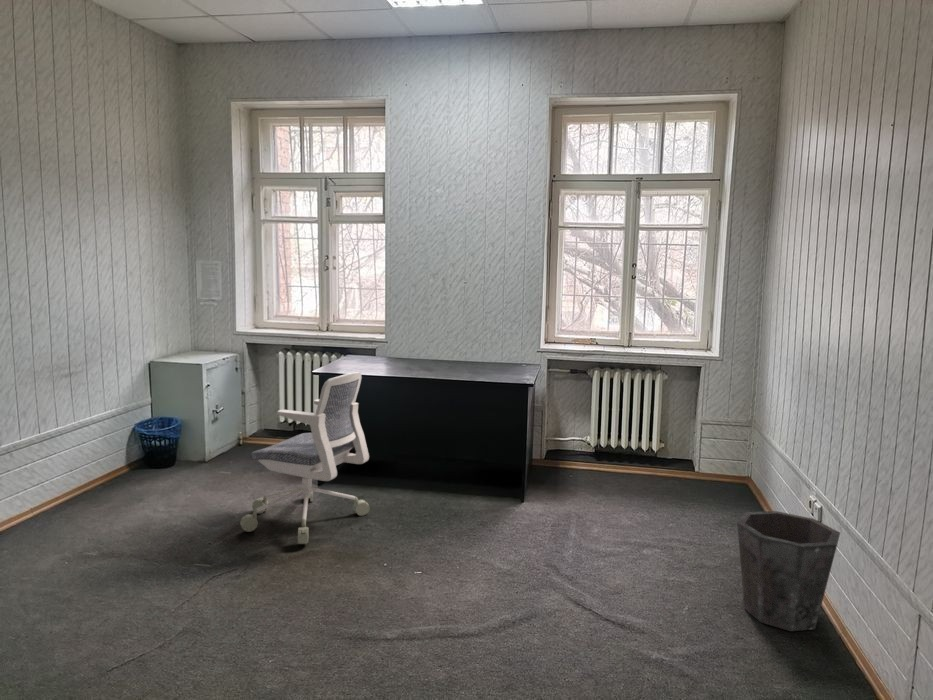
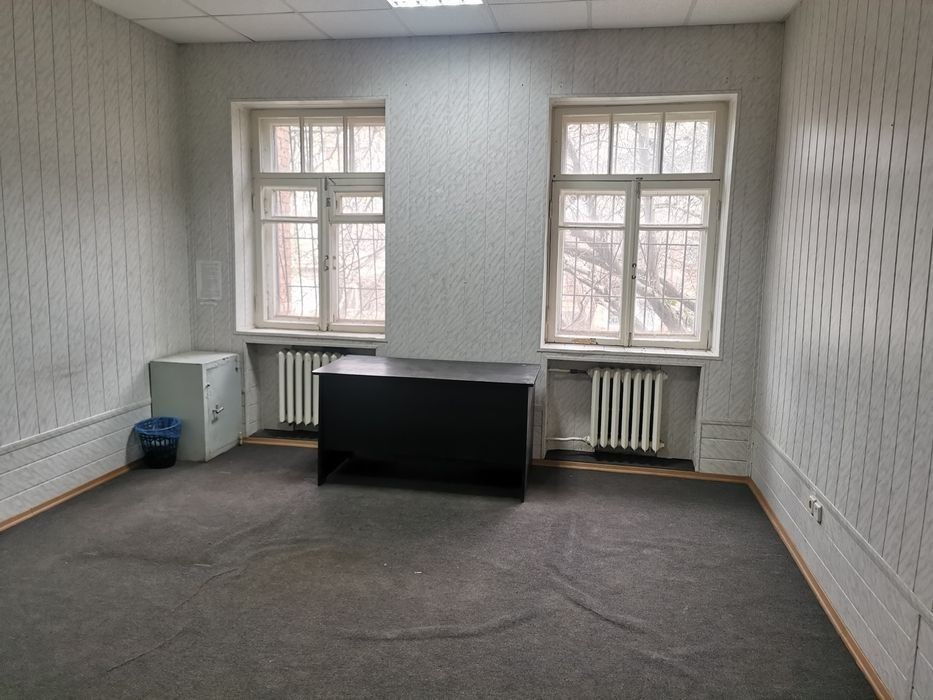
- waste bin [736,510,841,632]
- office chair [239,371,370,545]
